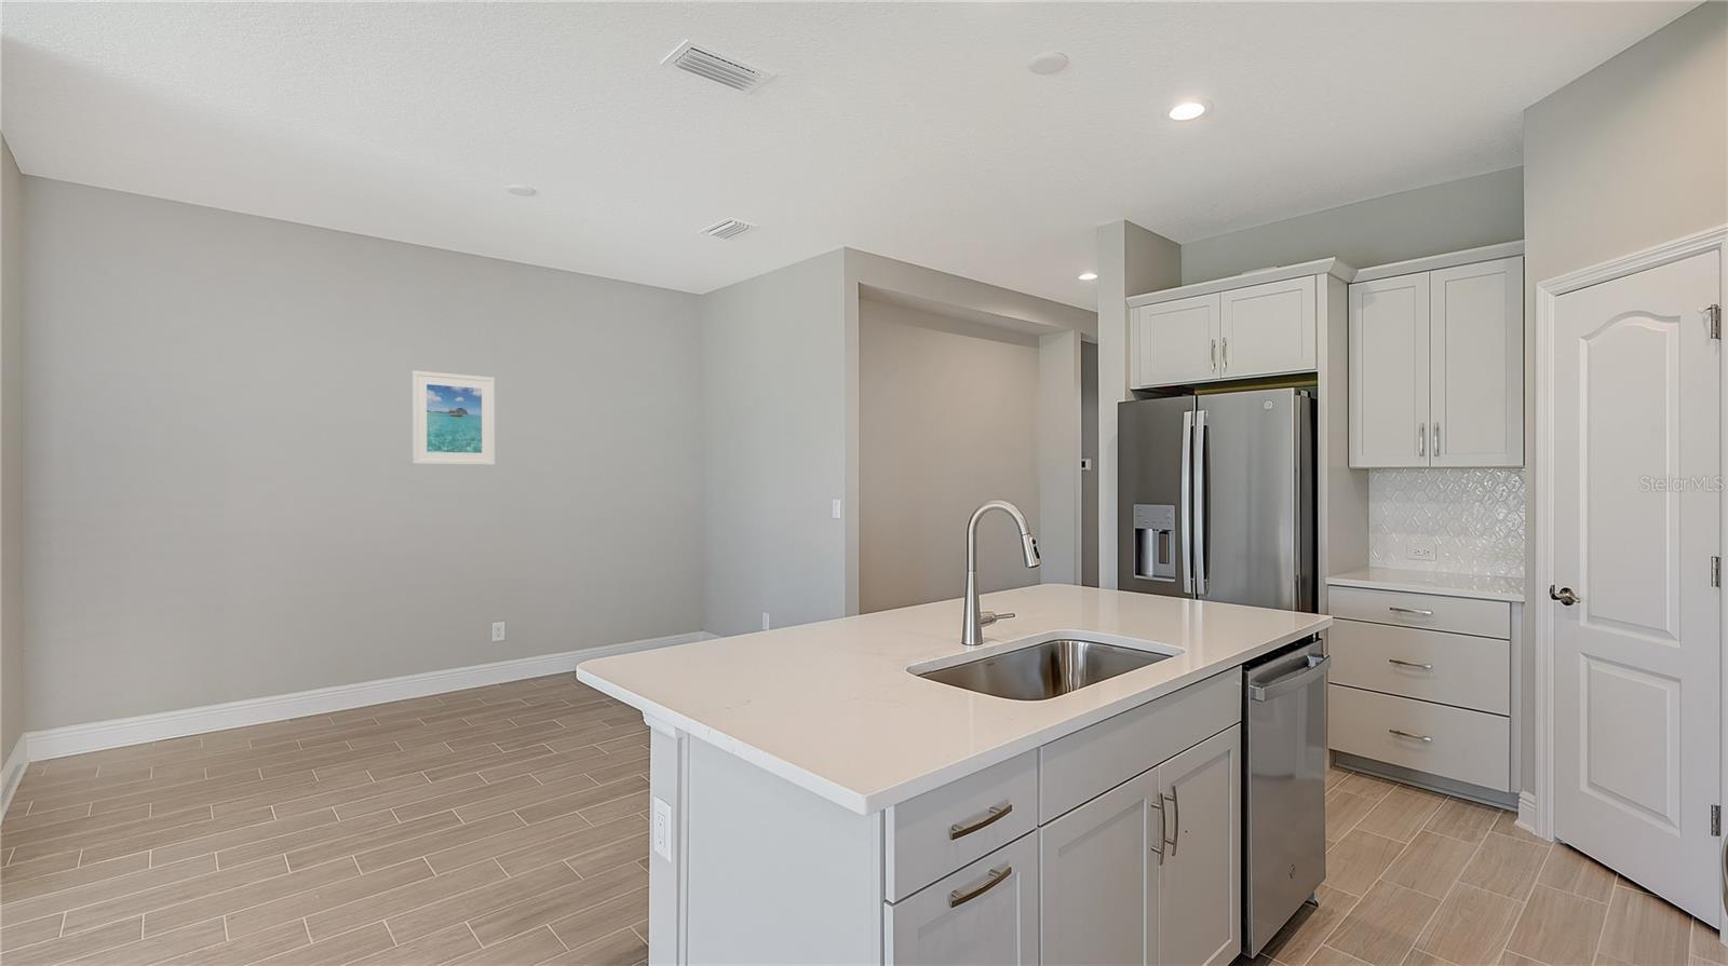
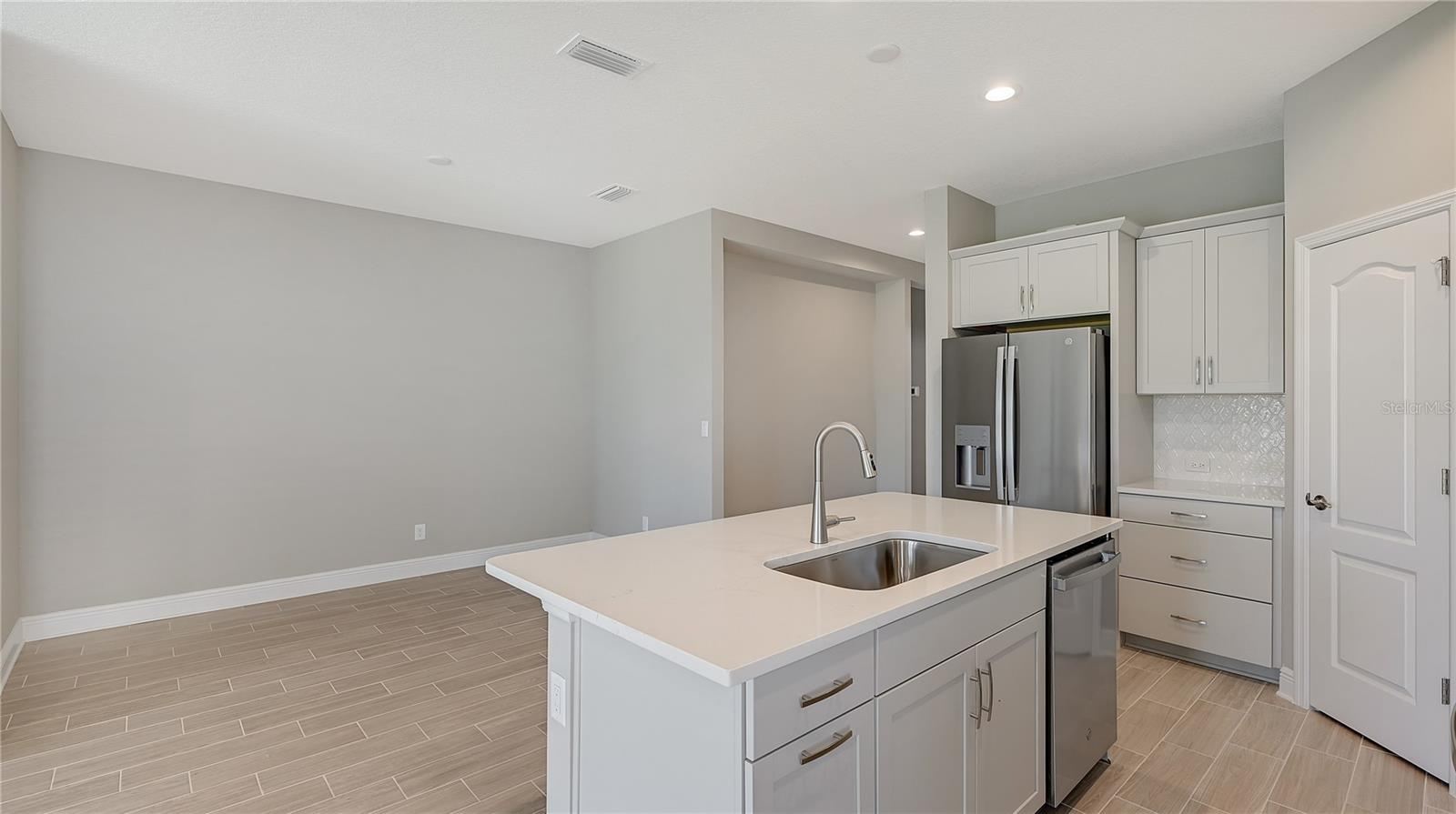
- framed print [412,370,496,466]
